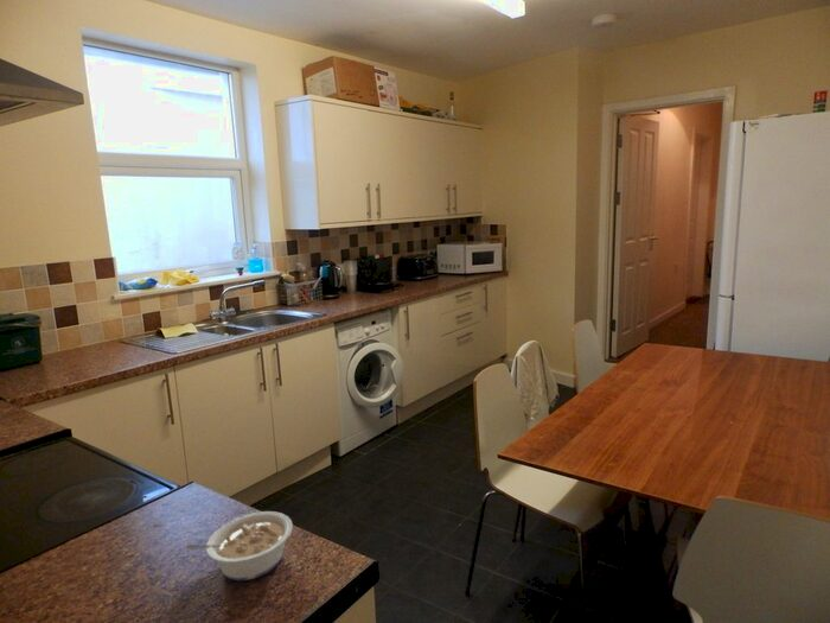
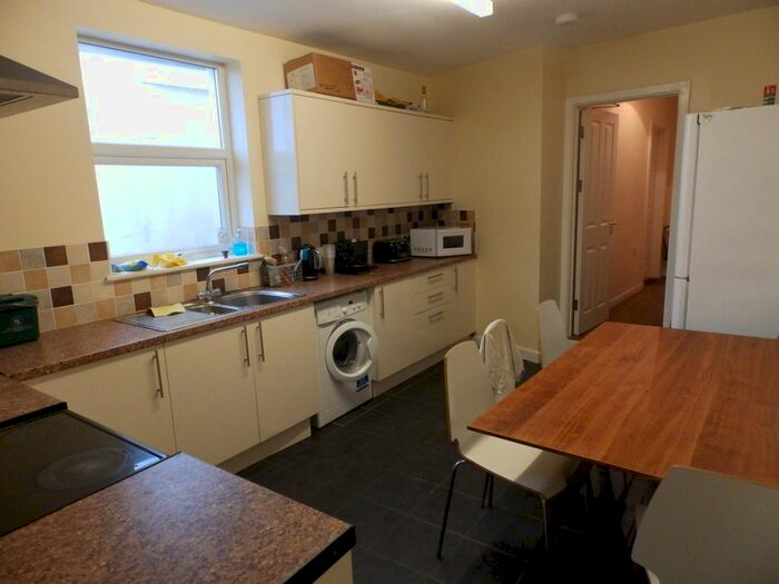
- legume [184,510,294,581]
